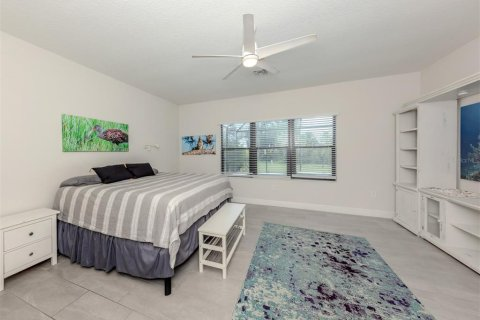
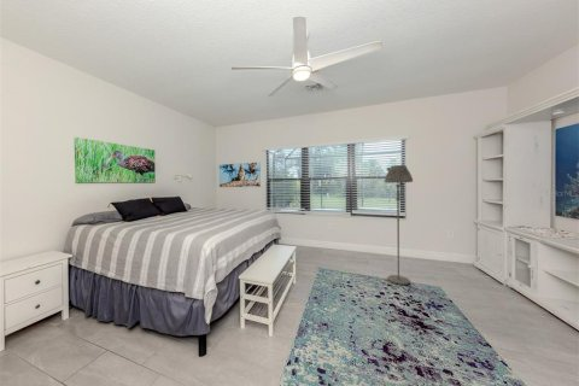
+ floor lamp [384,164,414,286]
